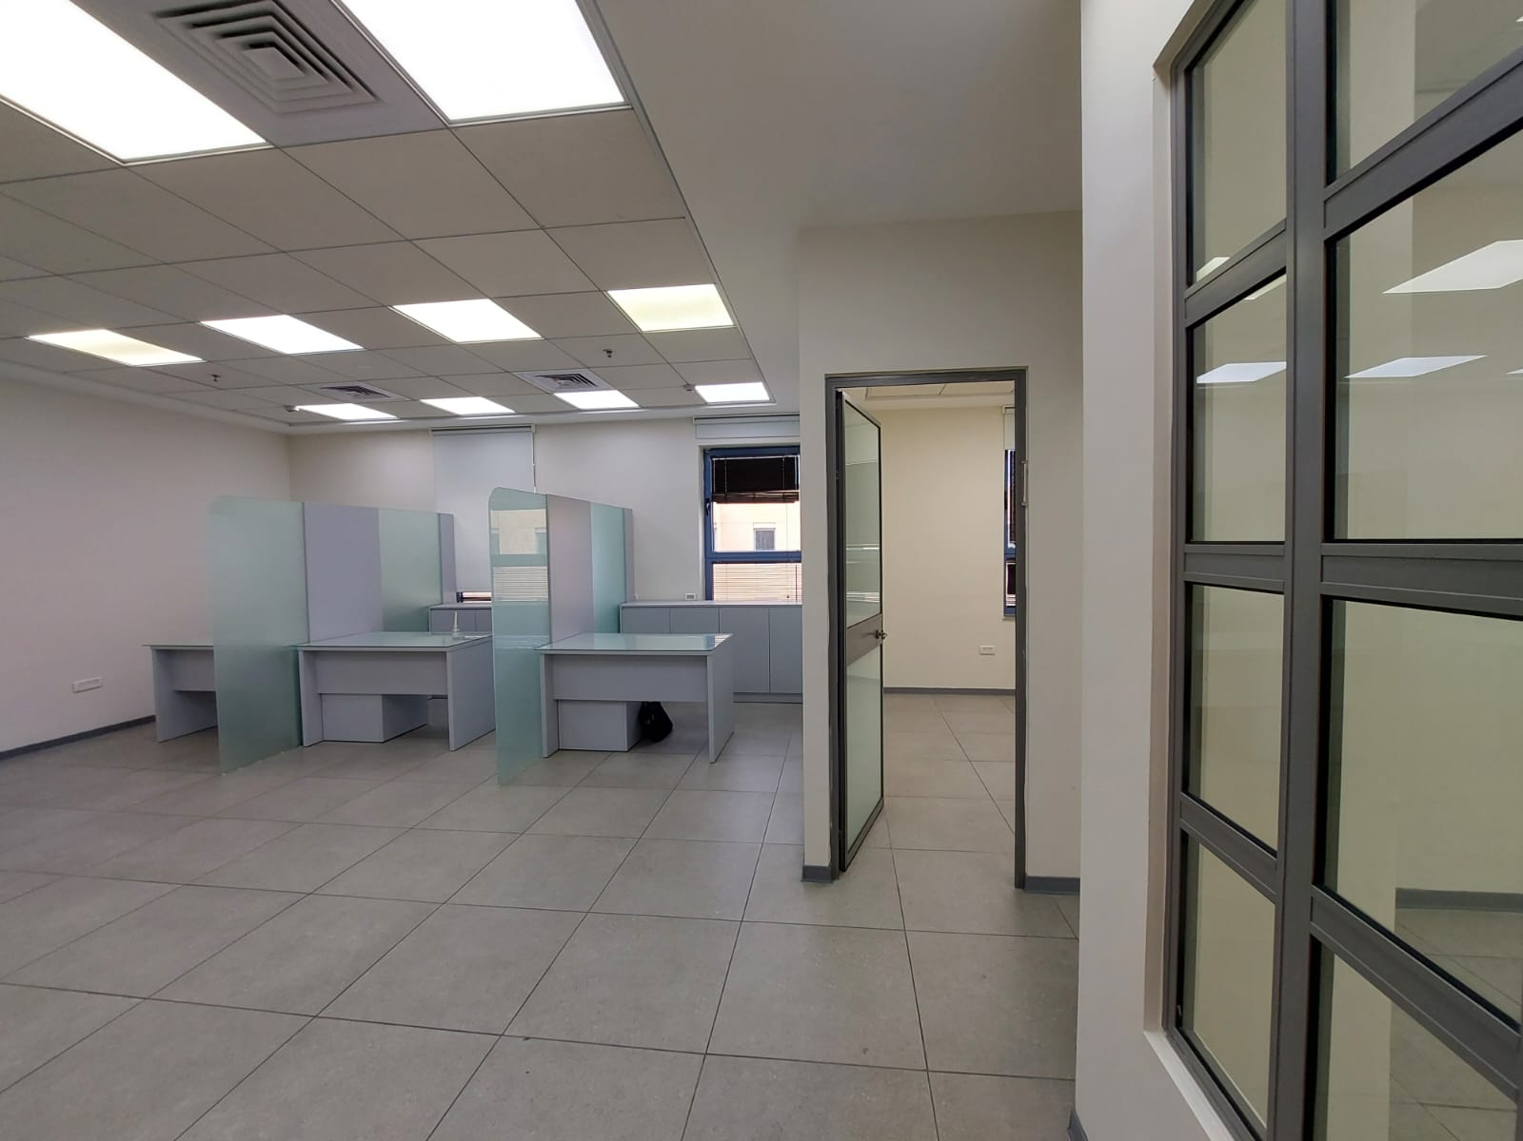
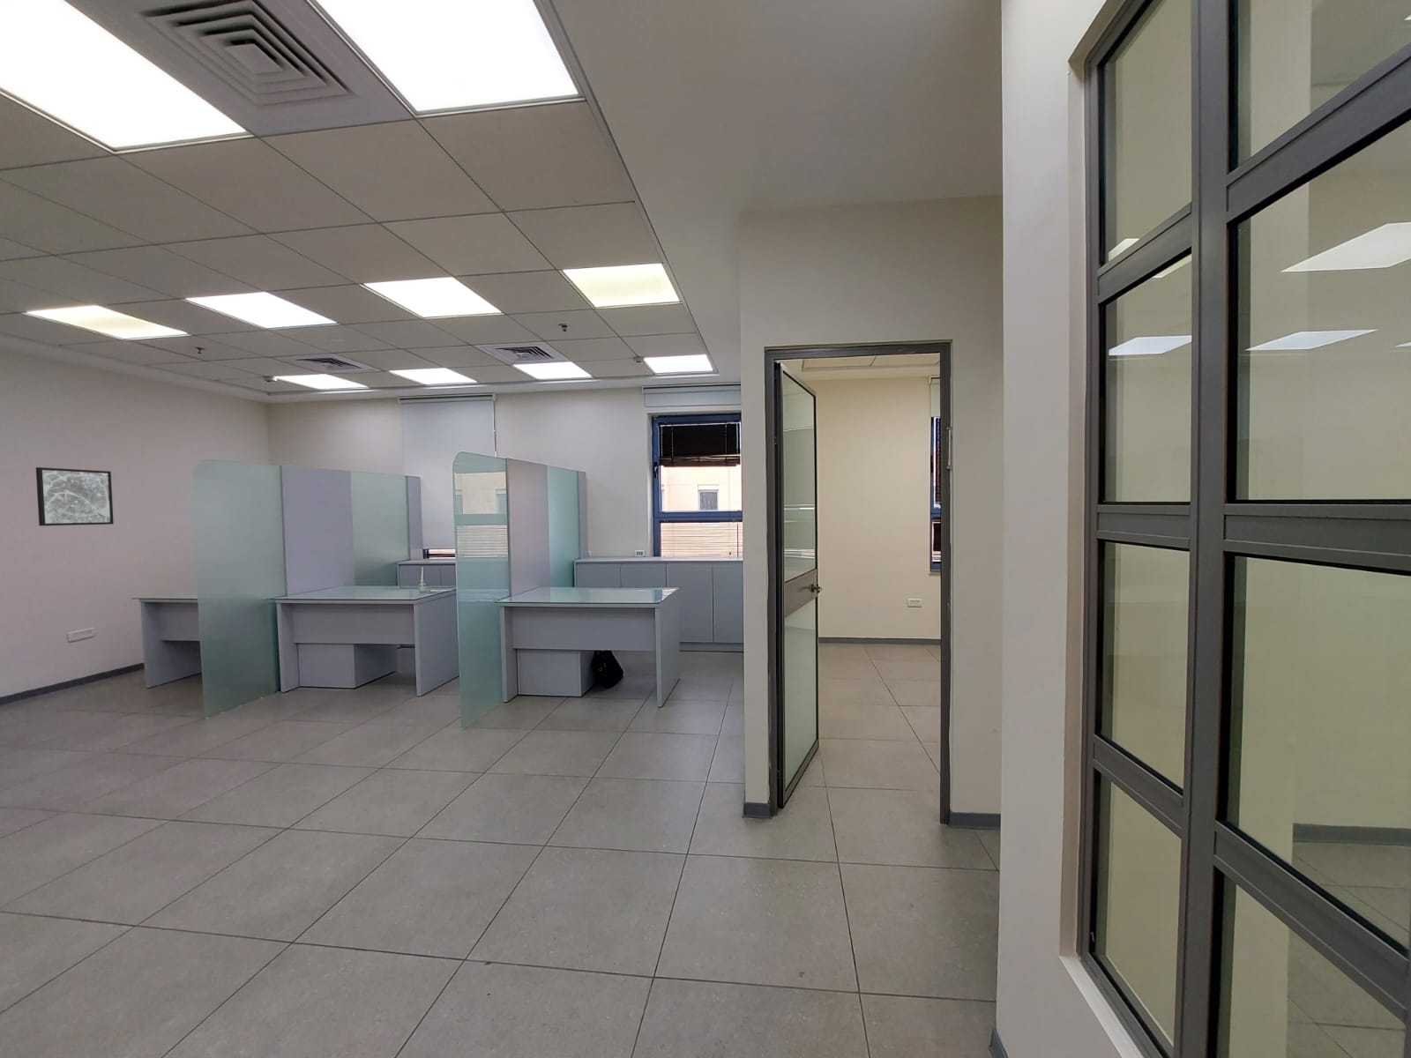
+ wall art [36,467,114,527]
